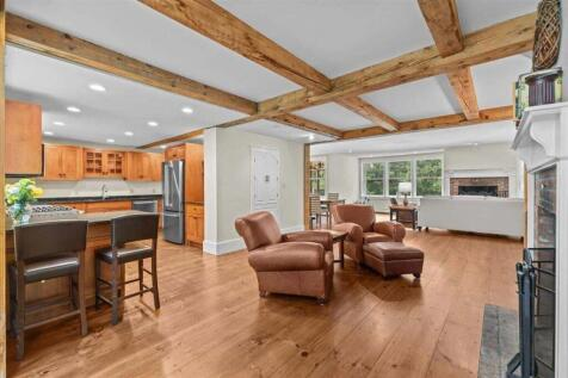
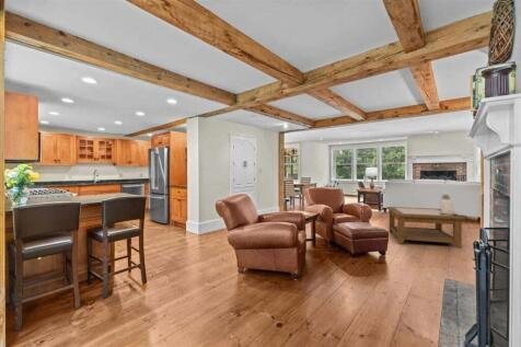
+ sculpture bust [439,193,459,215]
+ coffee table [386,206,466,250]
